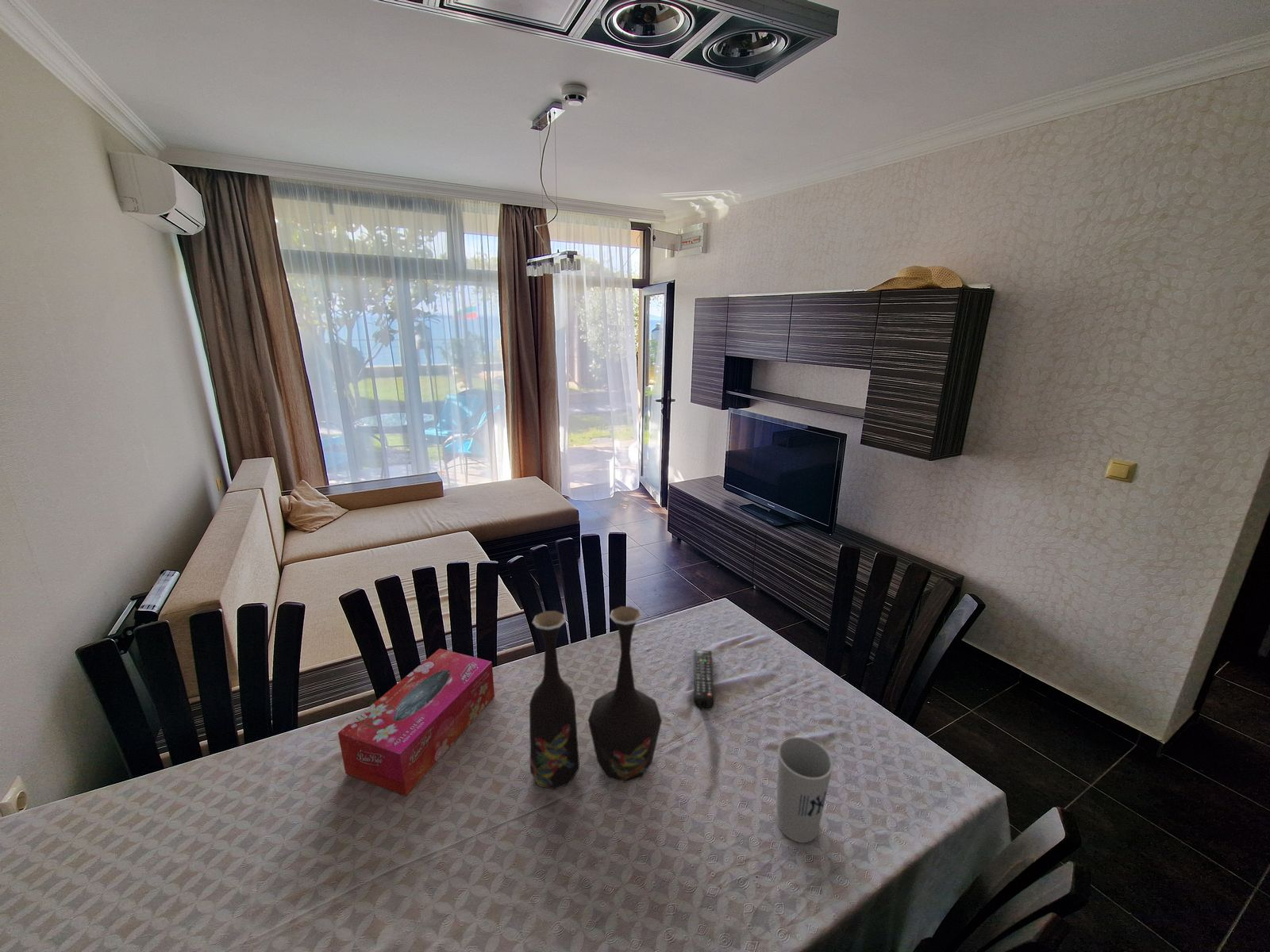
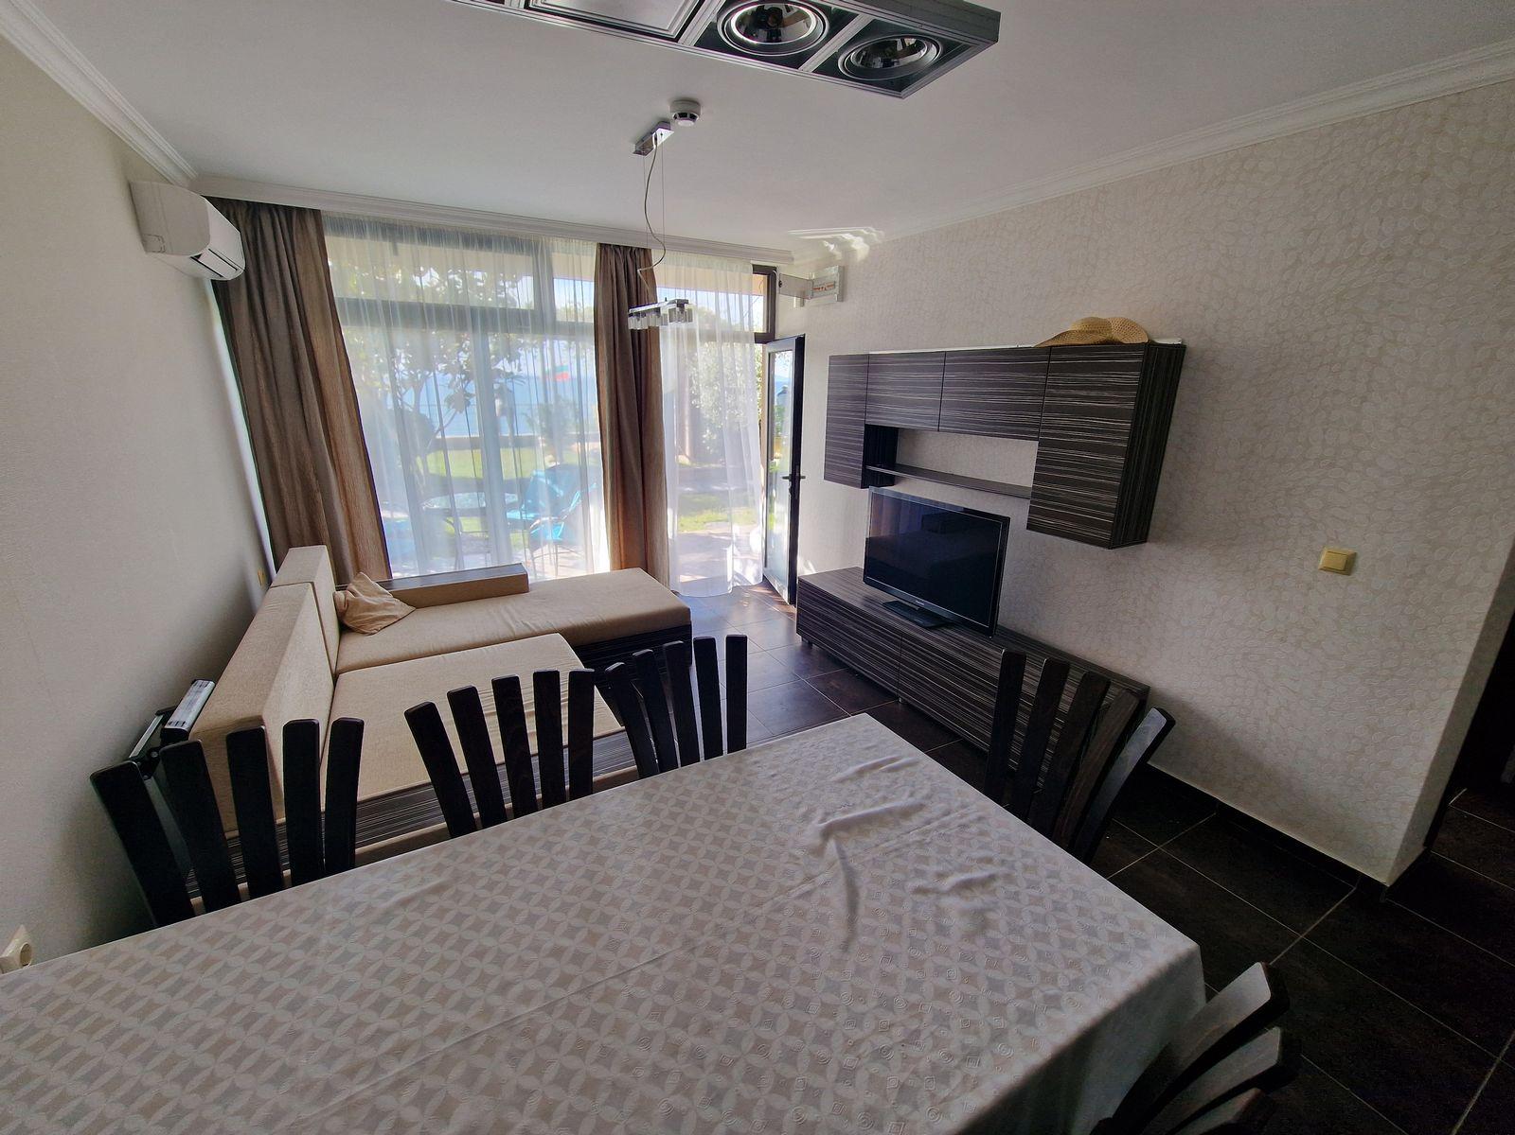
- vase [529,605,663,790]
- cup [775,736,834,843]
- remote control [693,649,715,711]
- tissue box [337,648,495,797]
